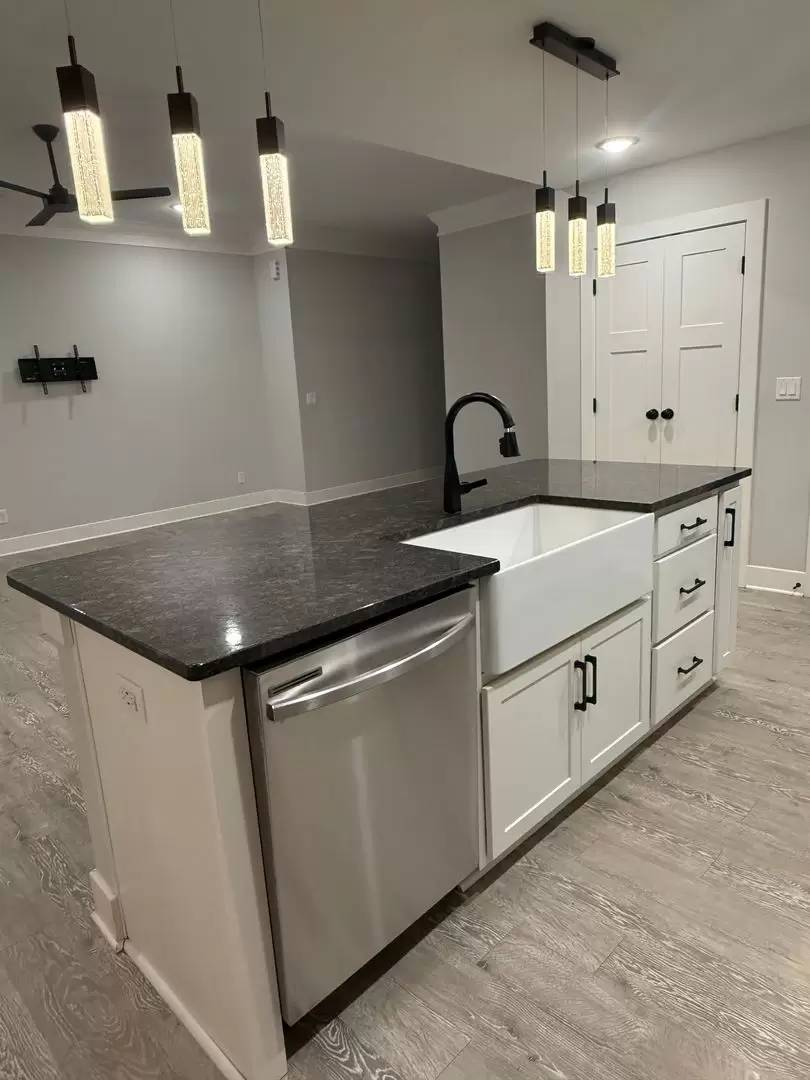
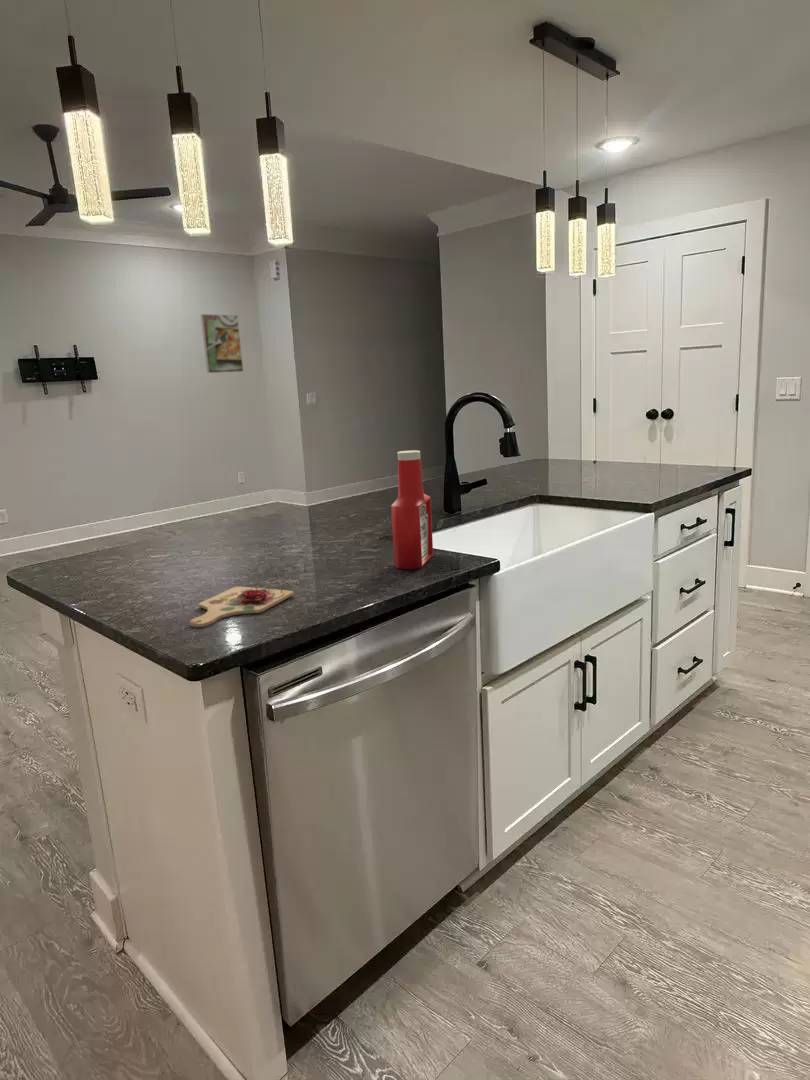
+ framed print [200,313,244,374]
+ soap bottle [390,449,434,570]
+ cutting board [189,581,294,628]
